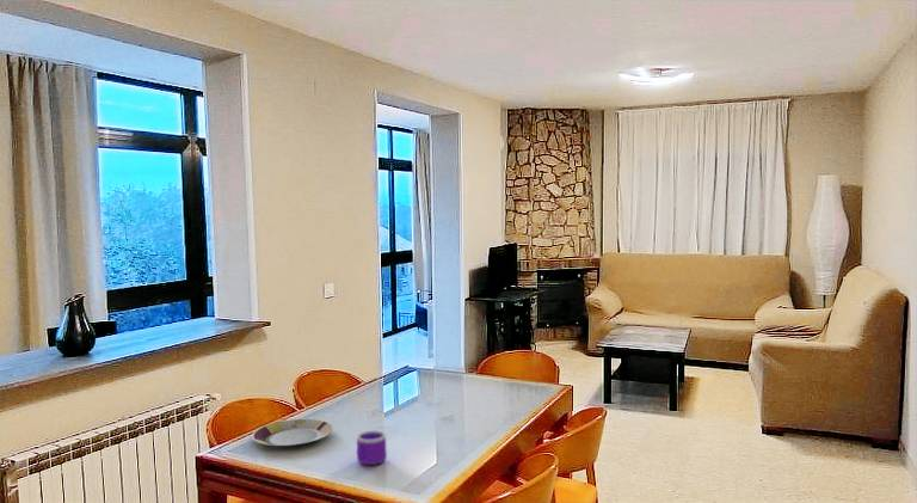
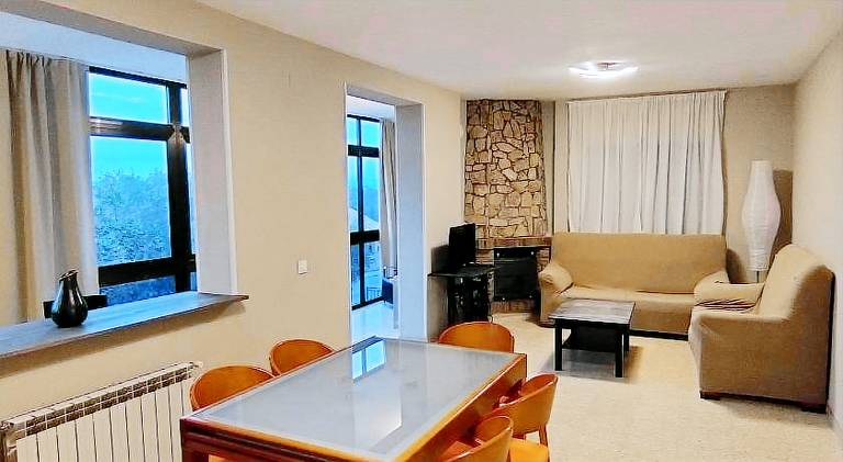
- mug [356,429,388,466]
- plate [251,418,333,449]
